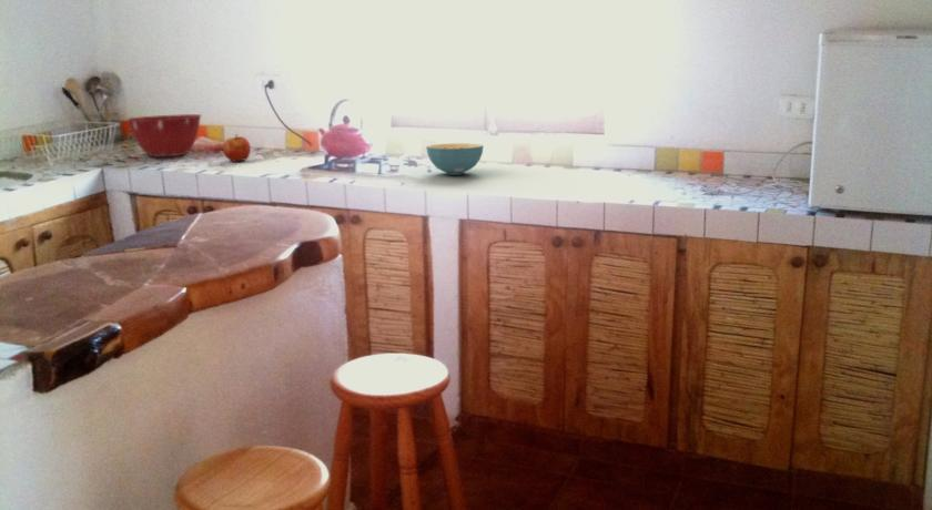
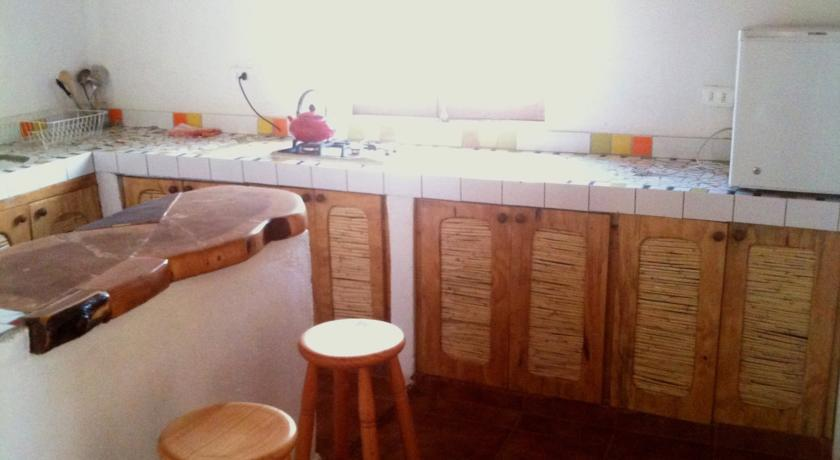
- cereal bowl [425,142,485,176]
- fruit [222,133,252,162]
- mixing bowl [125,113,202,159]
